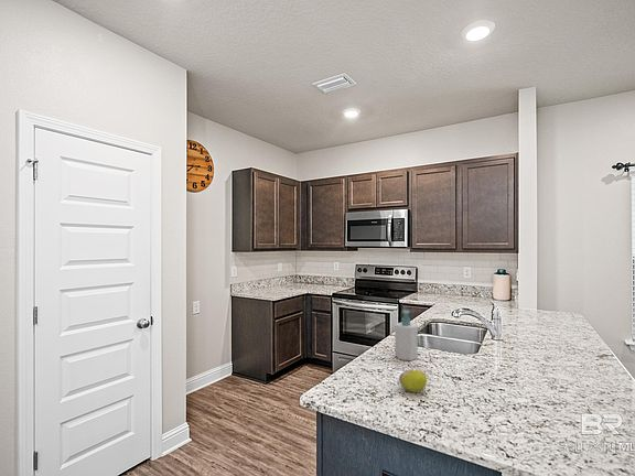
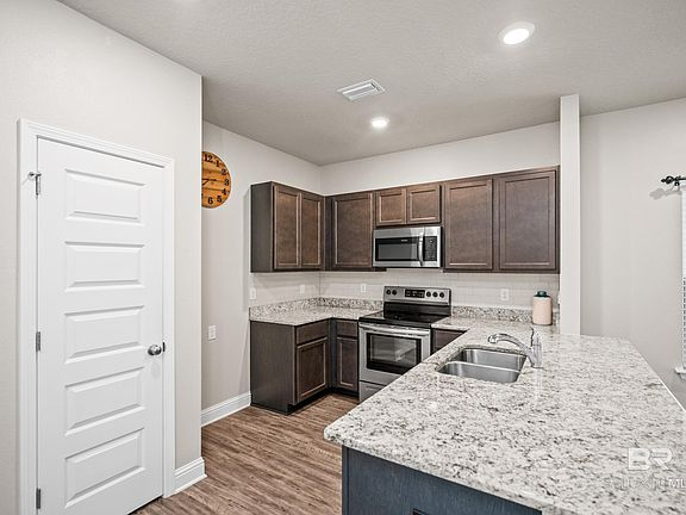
- fruit [398,369,428,393]
- soap bottle [394,310,419,361]
